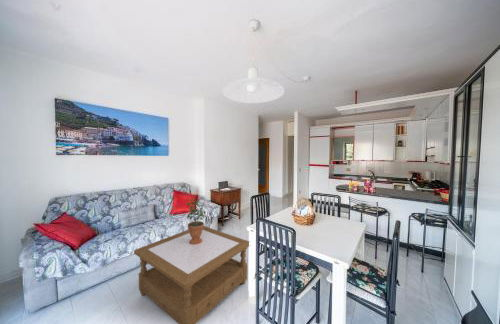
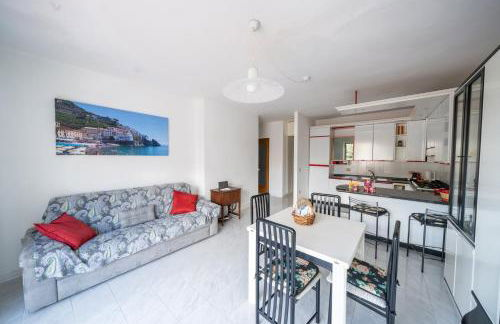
- potted plant [186,197,208,245]
- coffee table [133,225,250,324]
